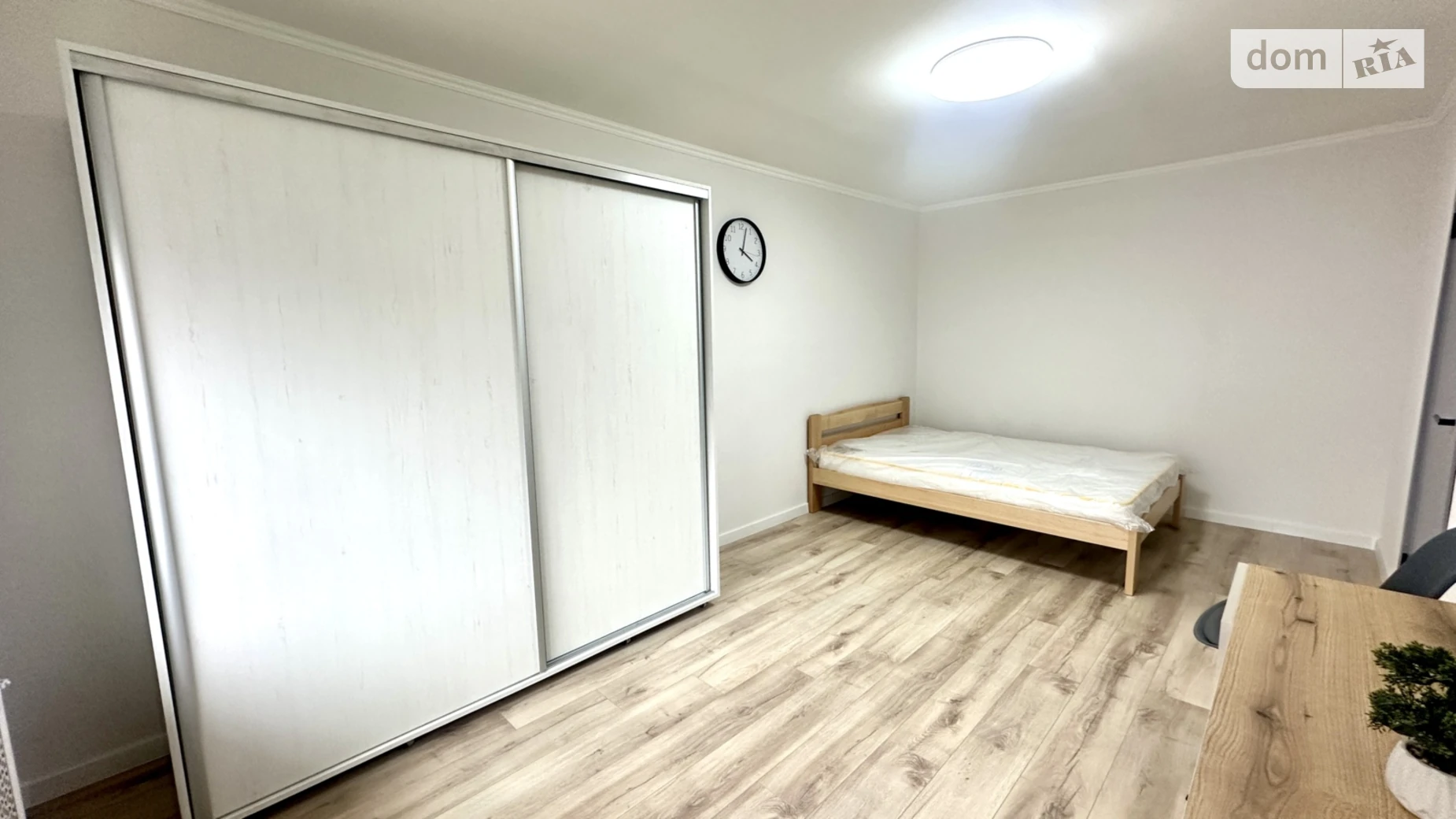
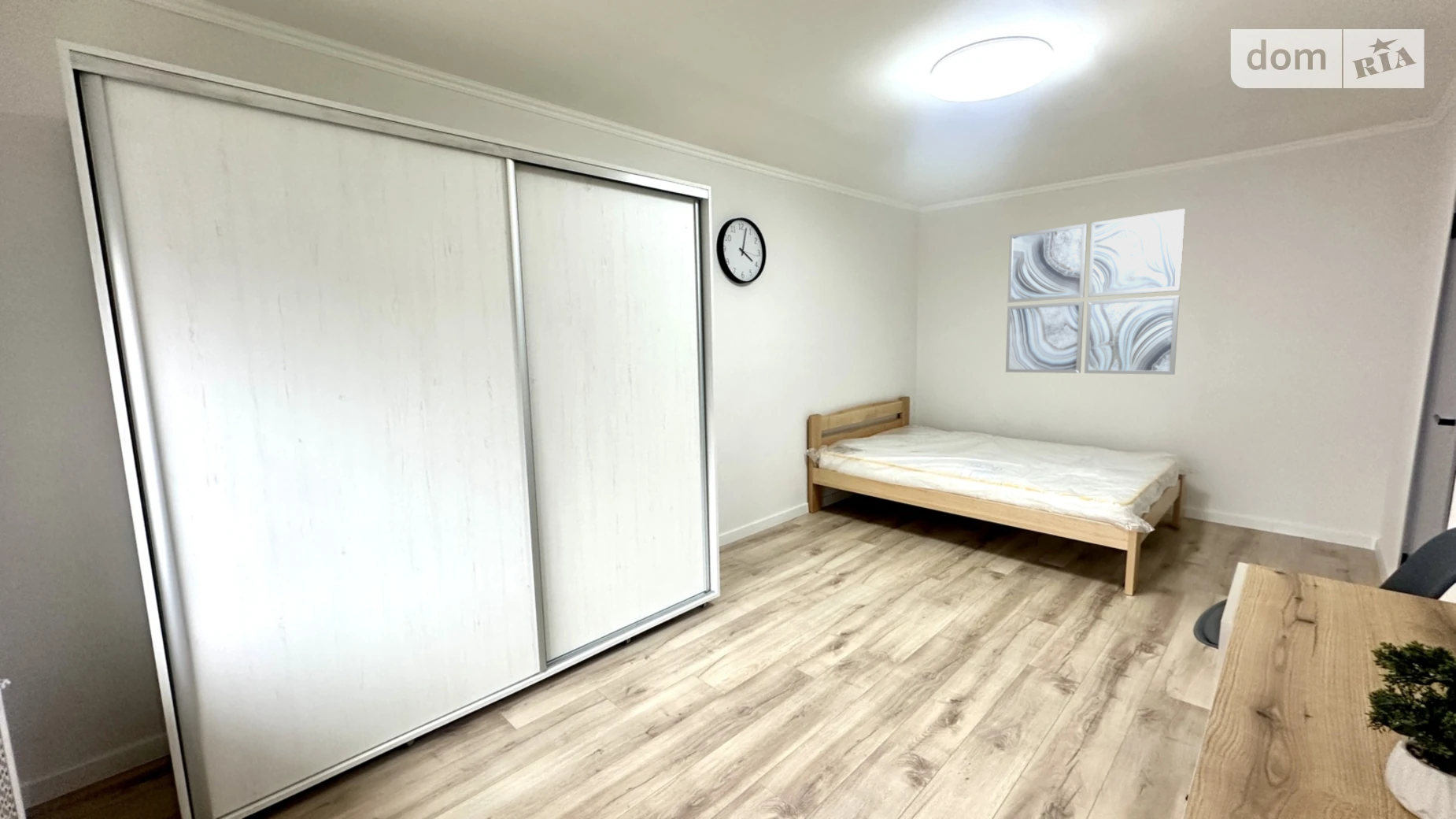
+ wall art [1005,208,1186,376]
